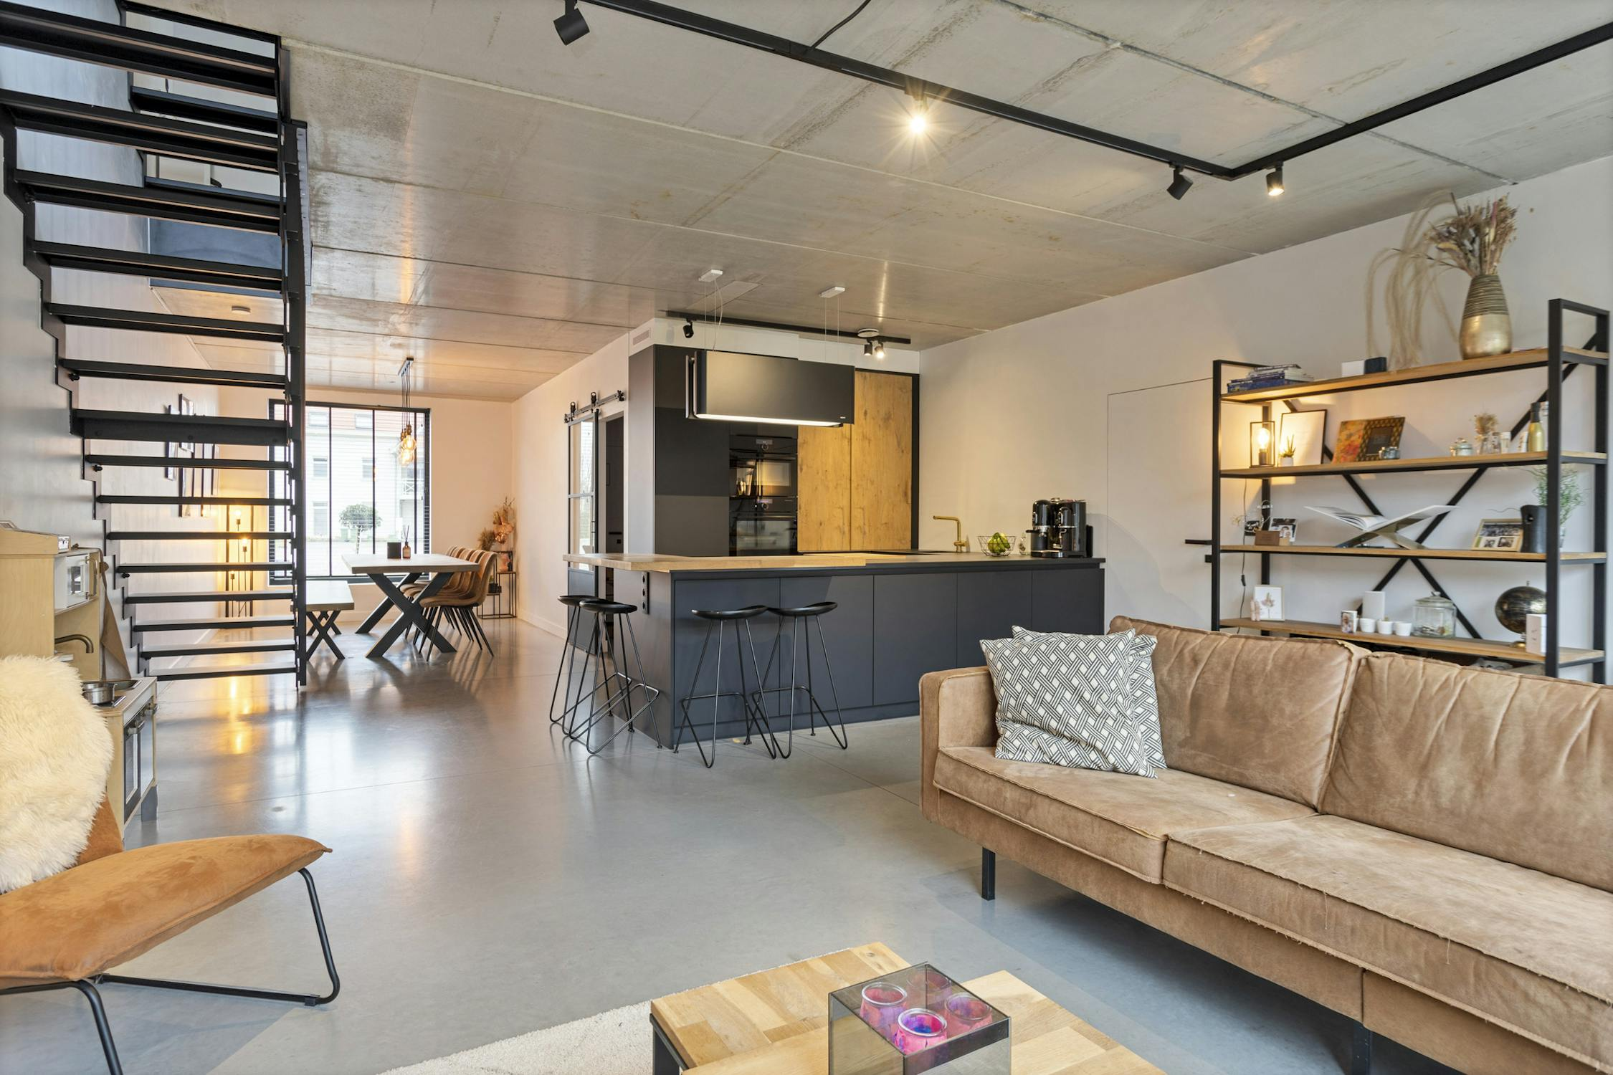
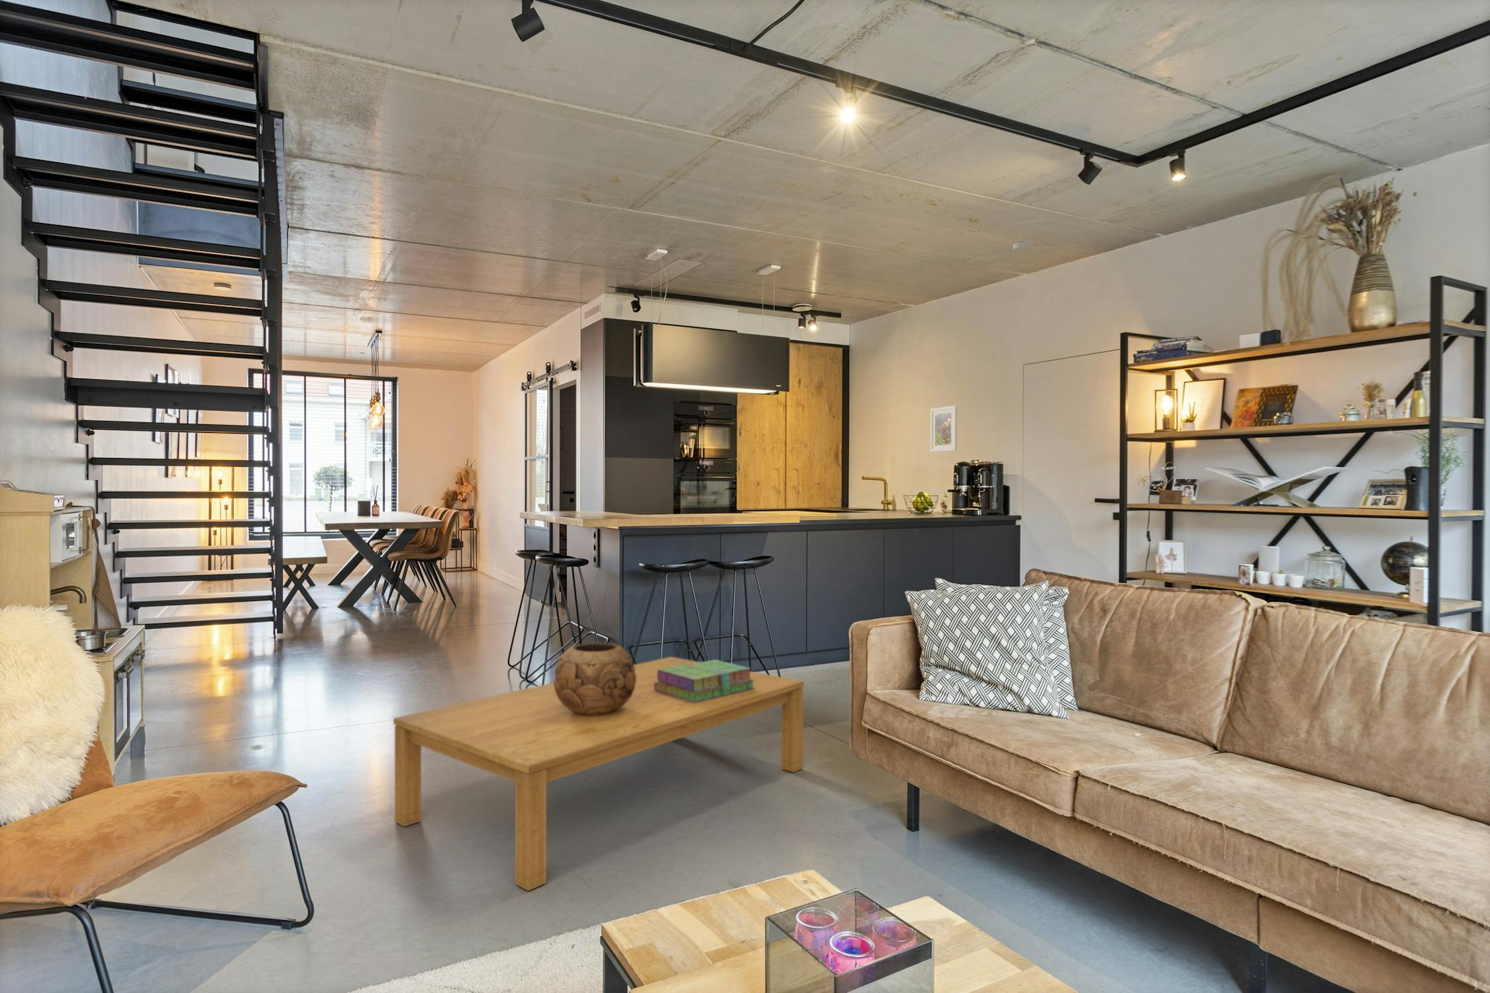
+ coffee table [392,656,805,892]
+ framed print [930,406,958,453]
+ stack of books [654,658,755,703]
+ decorative bowl [553,642,635,716]
+ smoke detector [1012,240,1030,253]
